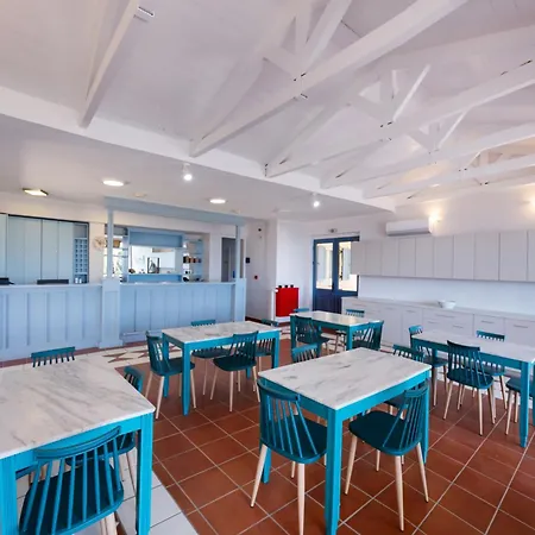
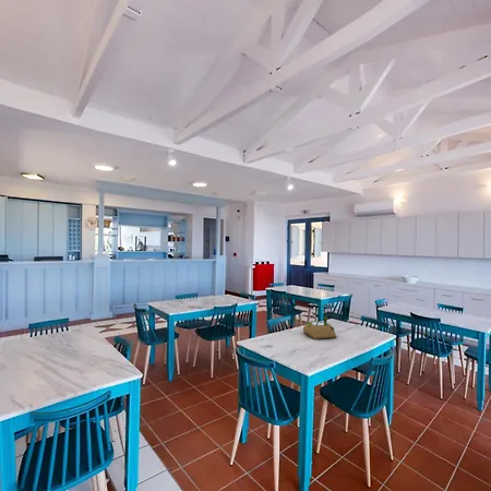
+ succulent planter [302,314,338,340]
